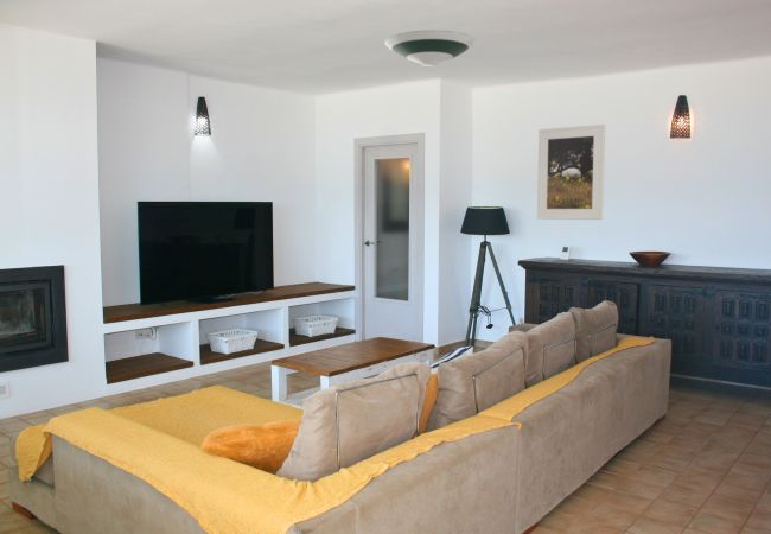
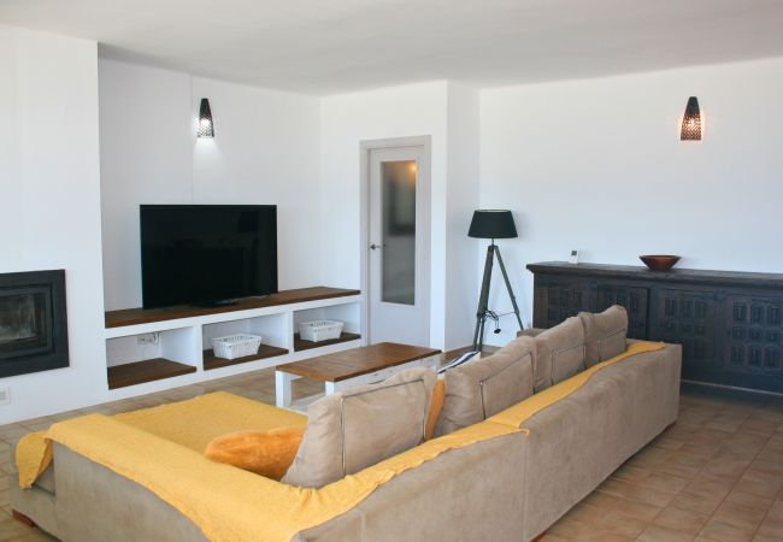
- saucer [384,28,477,68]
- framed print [536,123,606,221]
